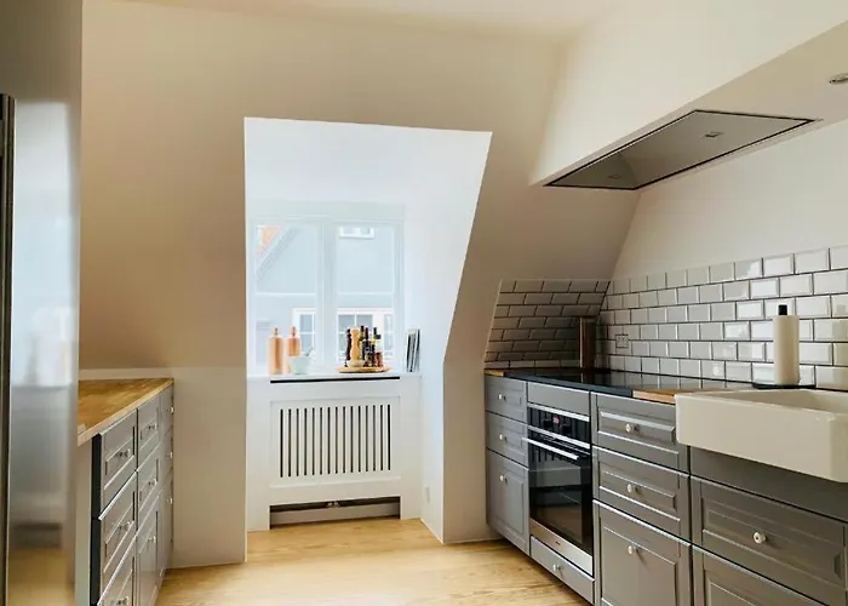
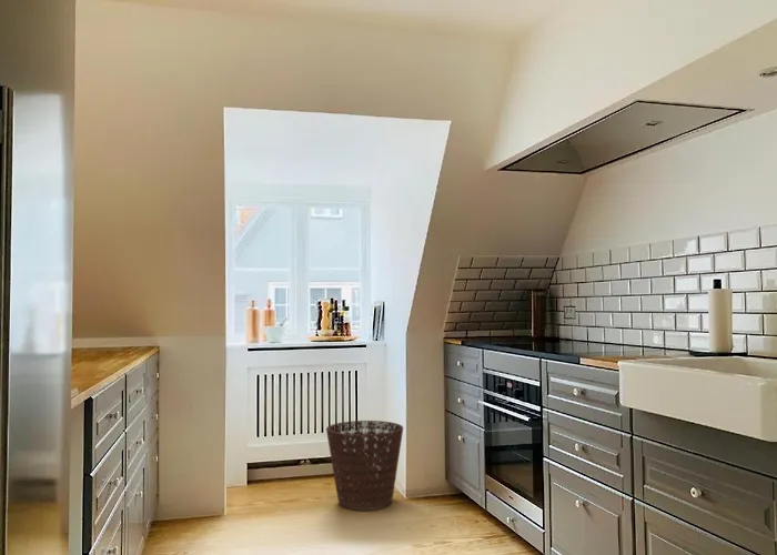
+ basket [325,420,404,512]
